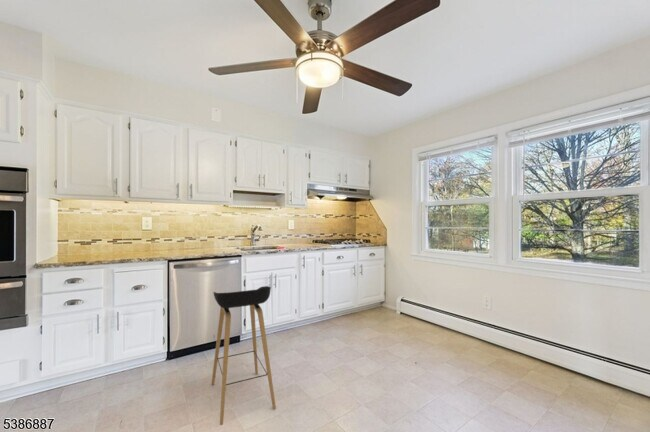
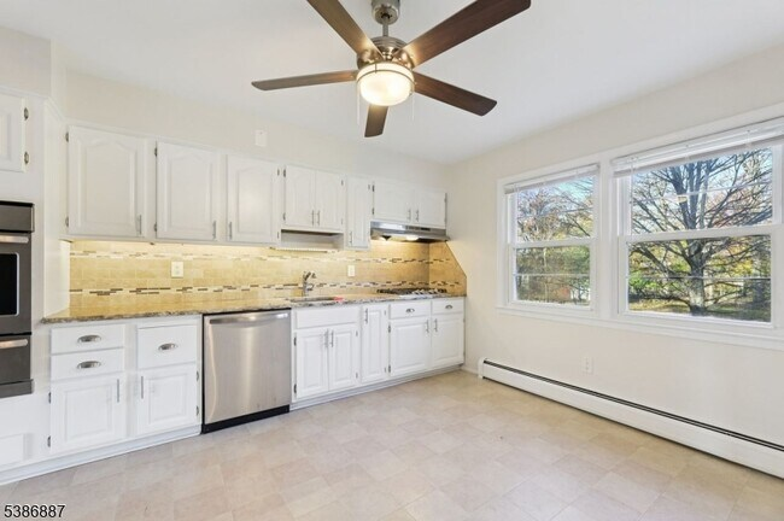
- stool [211,285,277,426]
